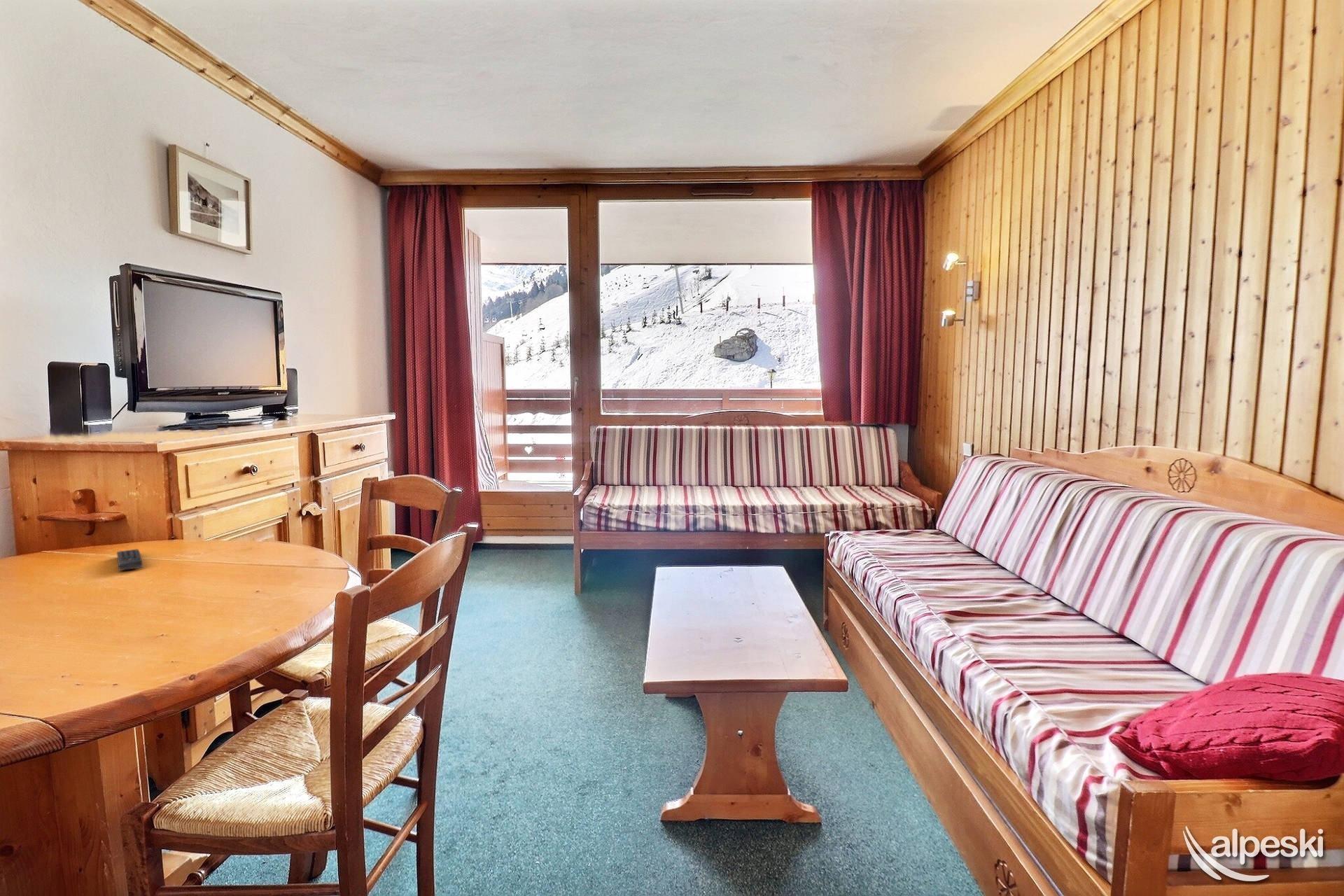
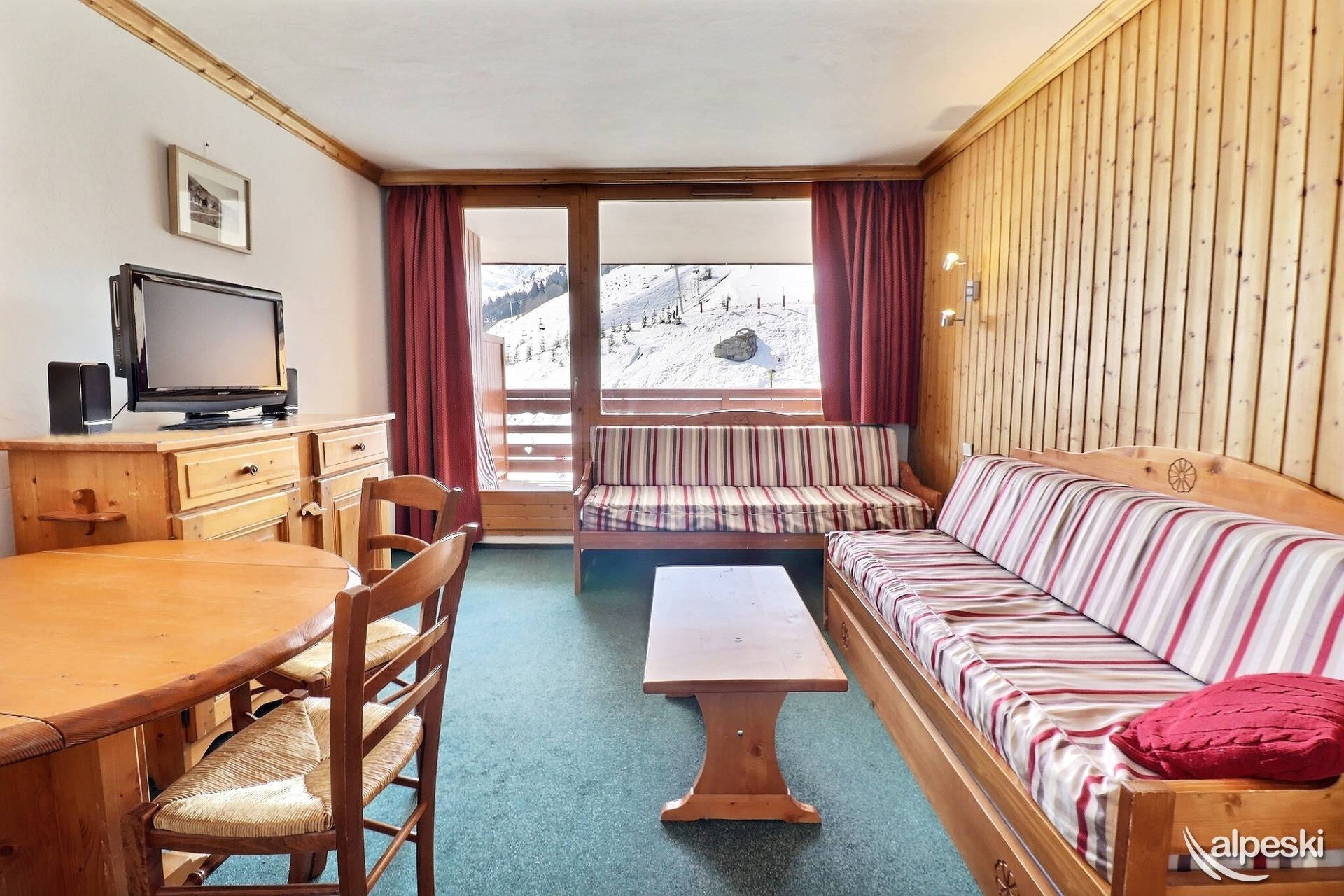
- remote control [116,548,144,571]
